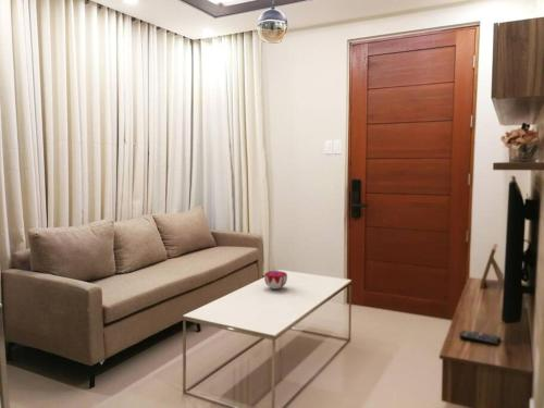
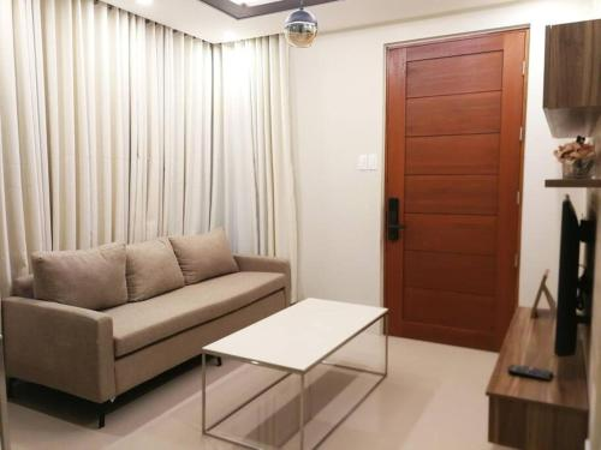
- decorative bowl [263,270,288,290]
